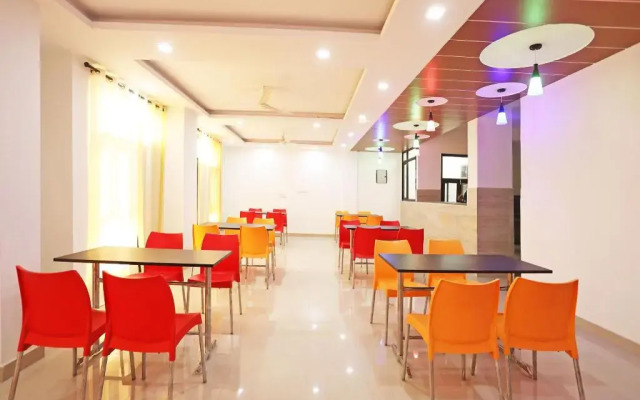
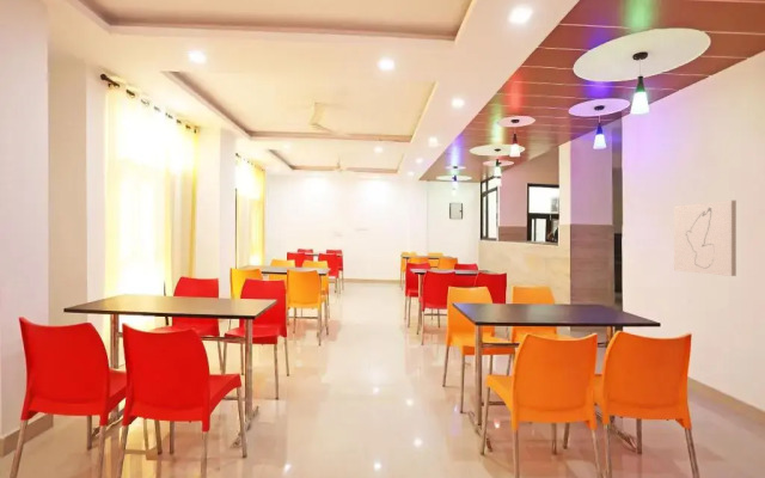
+ wall art [673,200,738,277]
